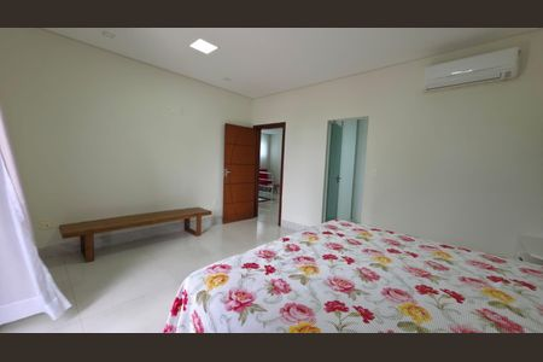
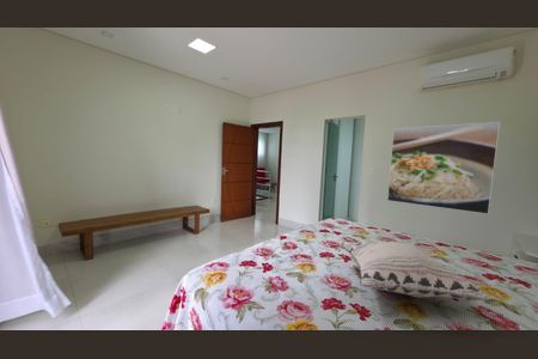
+ decorative pillow [340,241,495,302]
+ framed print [386,121,501,215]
